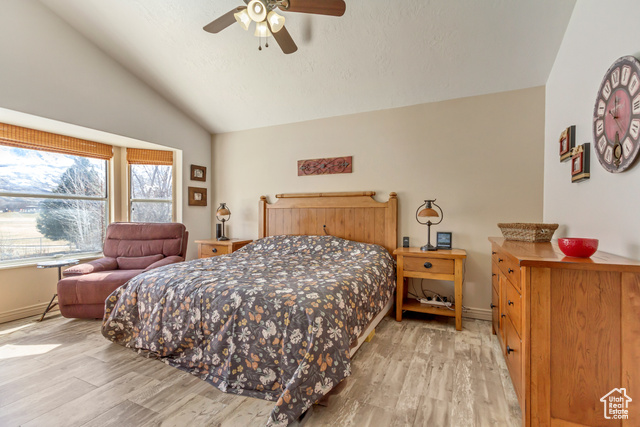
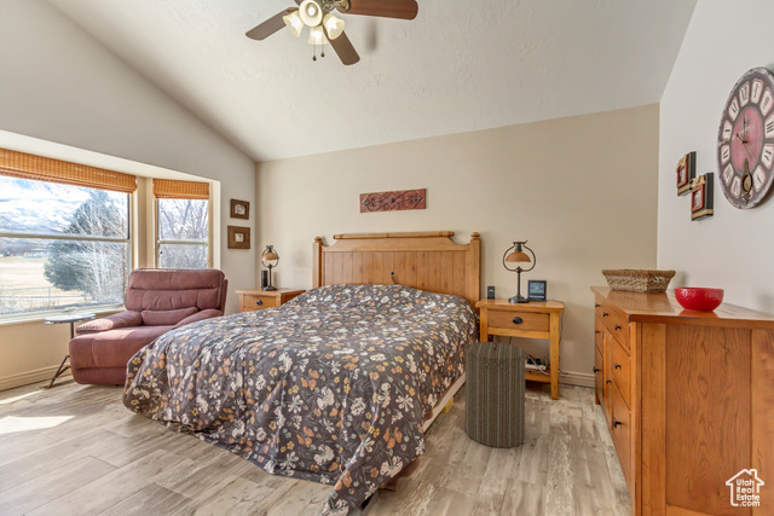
+ laundry hamper [463,335,527,448]
